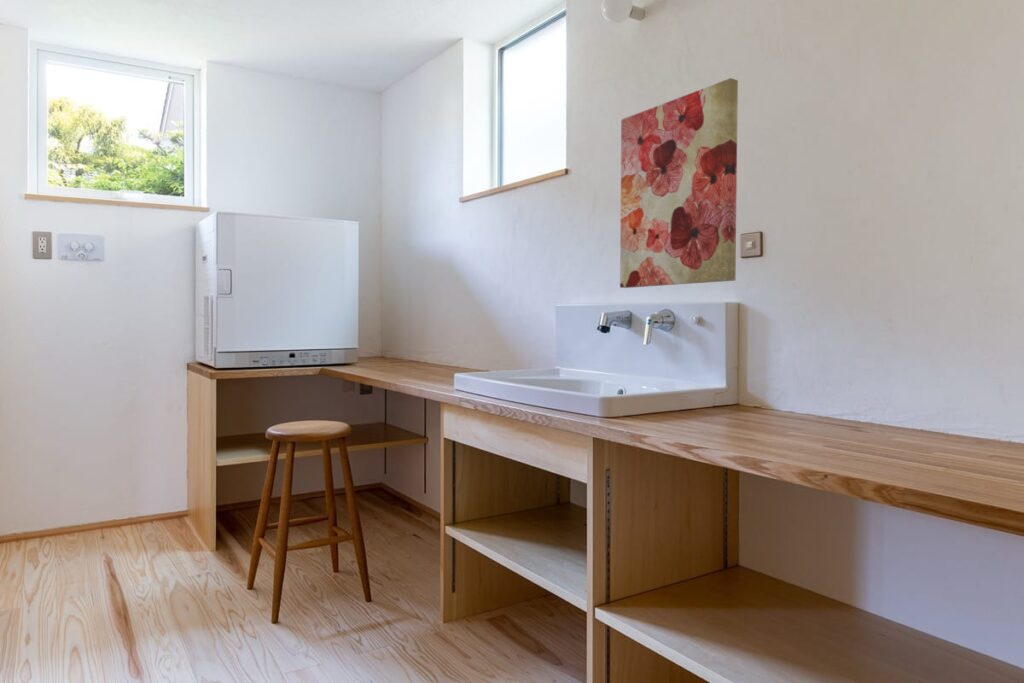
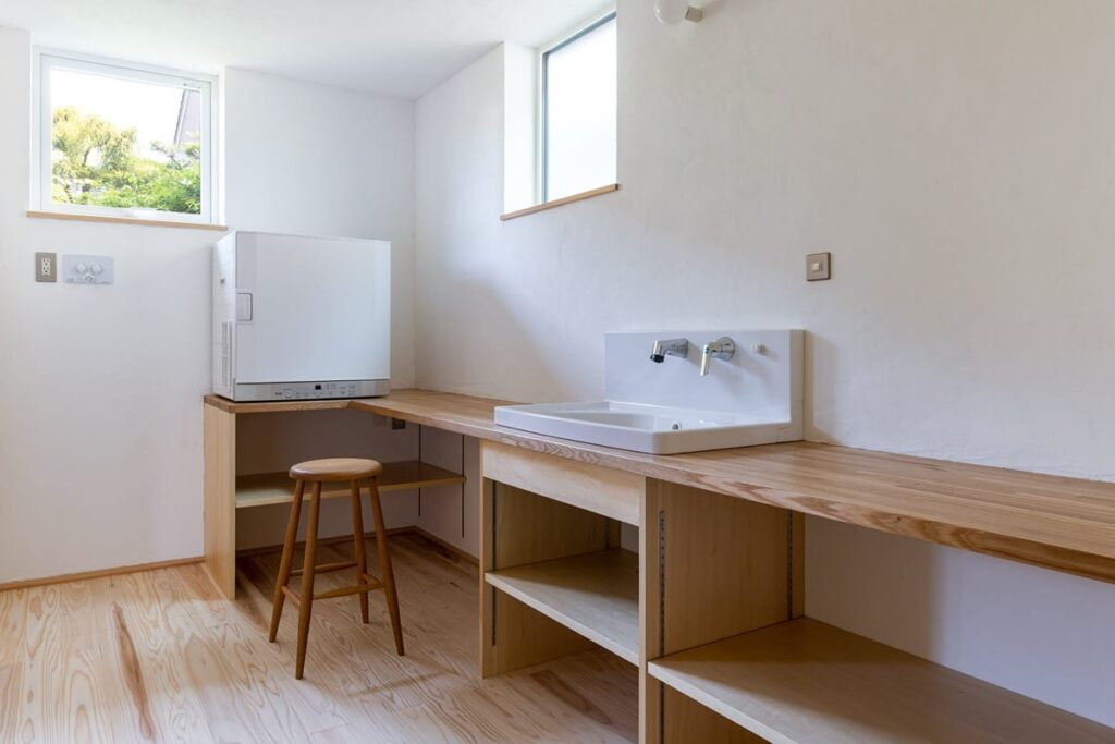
- wall art [619,77,739,289]
